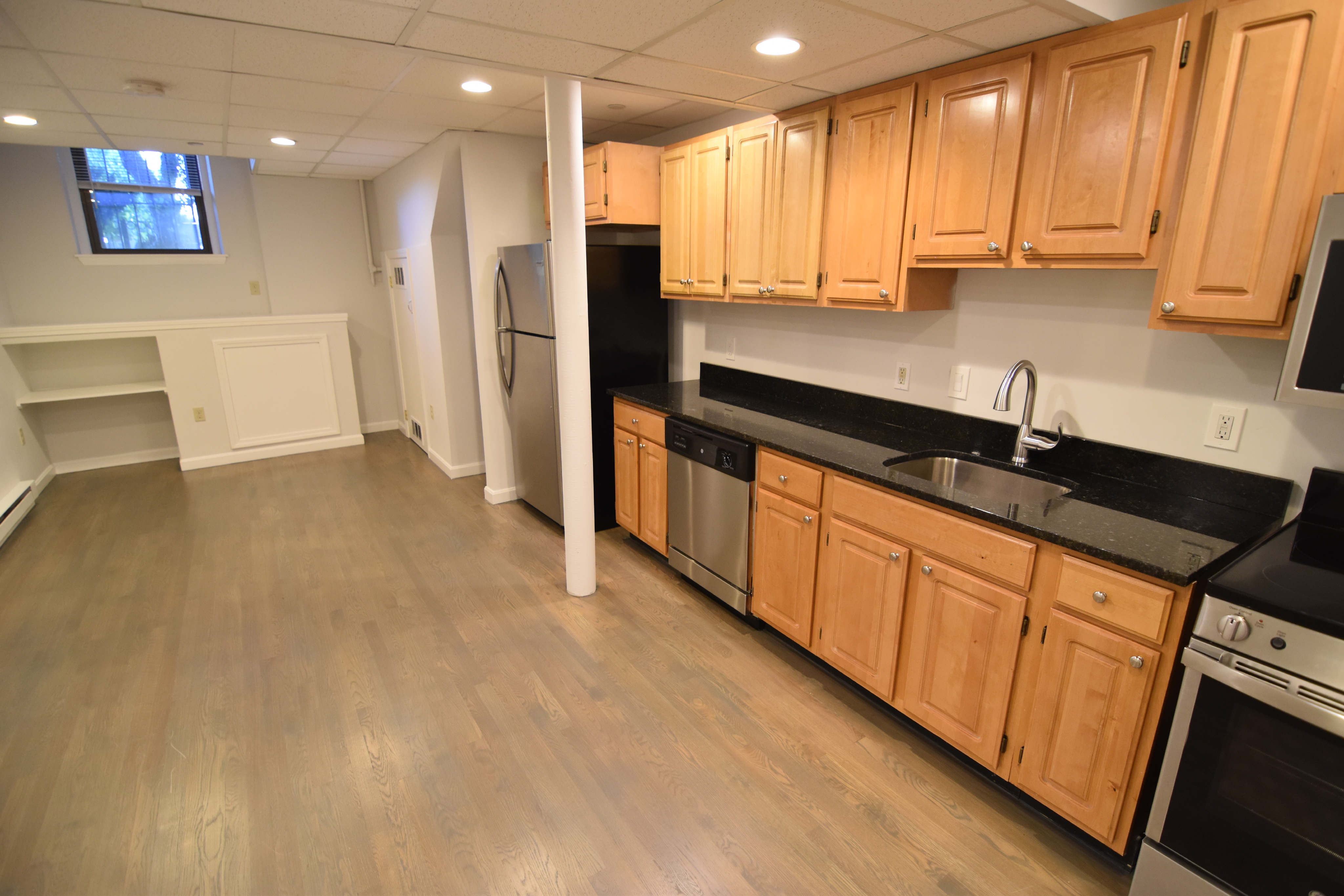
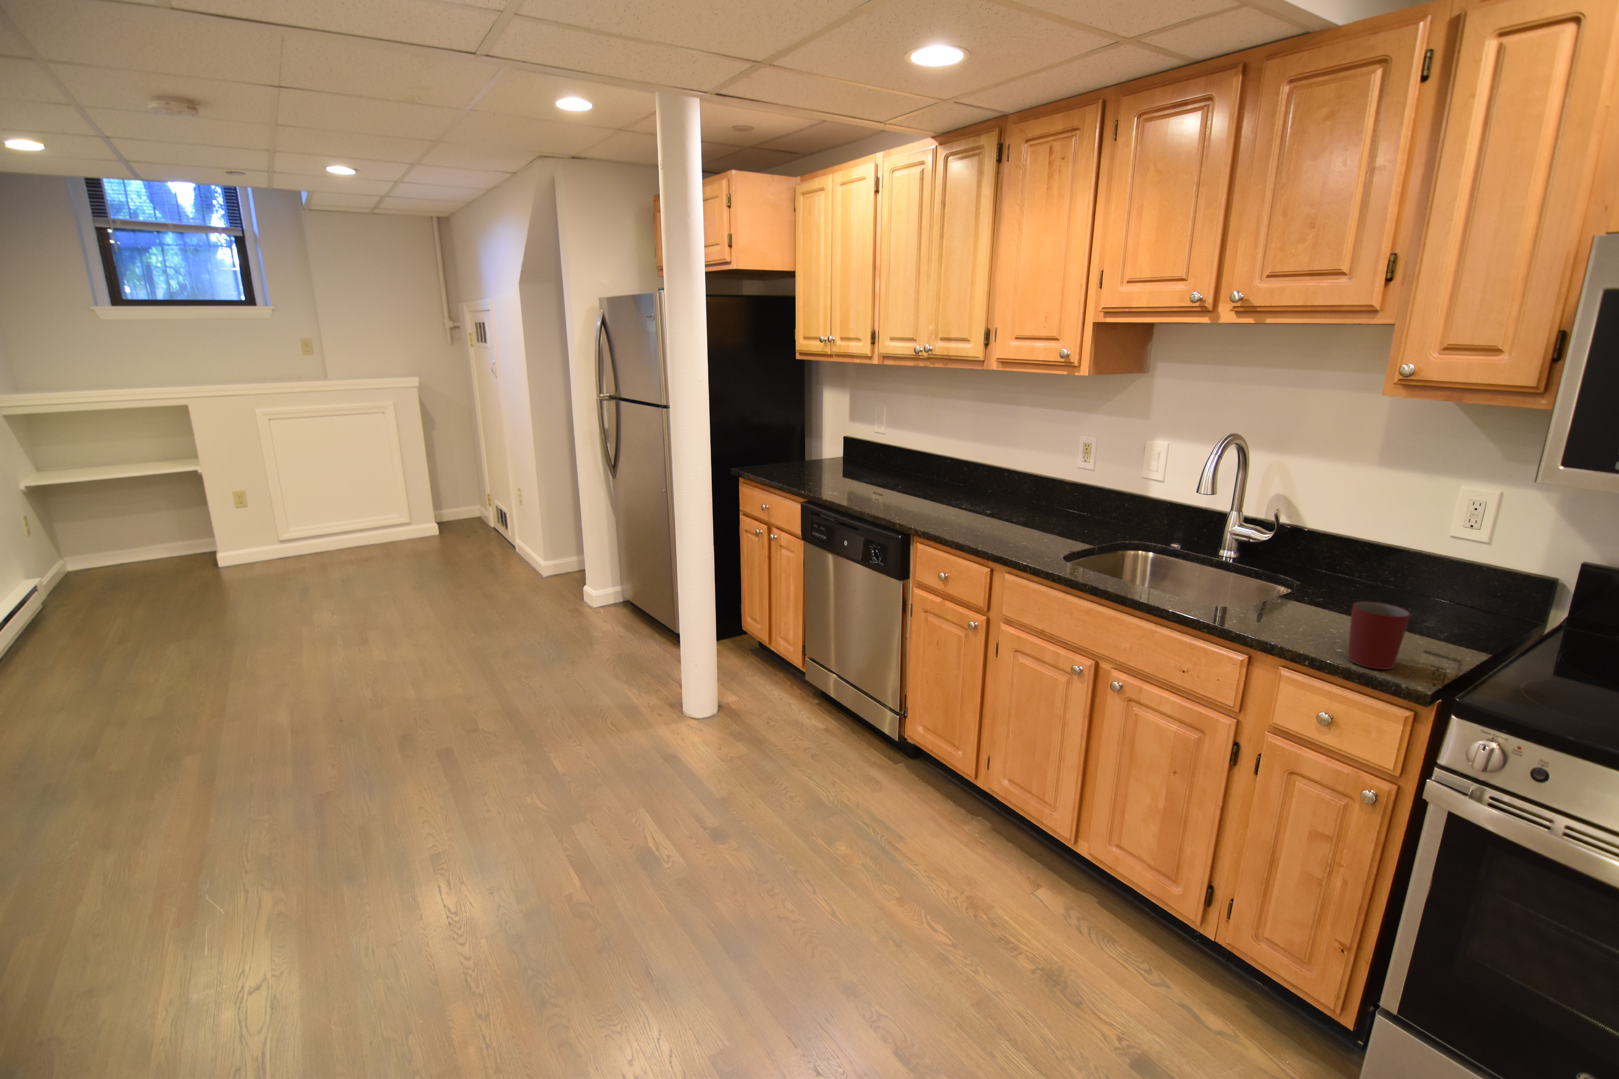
+ mug [1348,601,1411,670]
